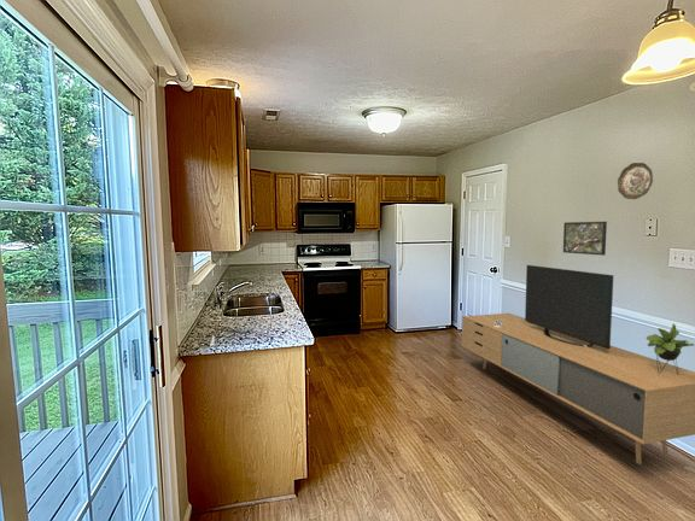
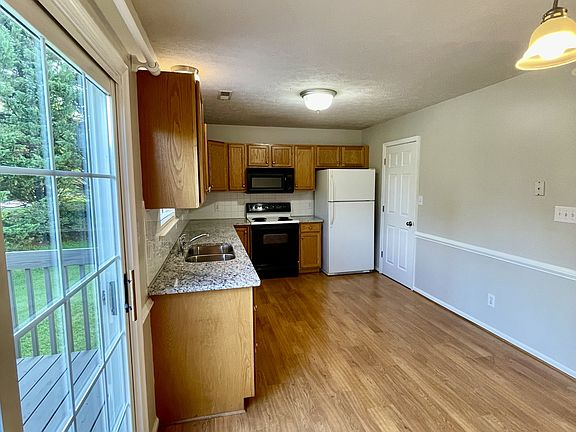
- media console [461,264,695,466]
- decorative plate [617,162,654,200]
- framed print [562,221,608,257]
